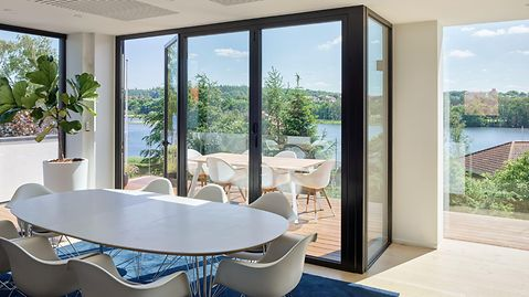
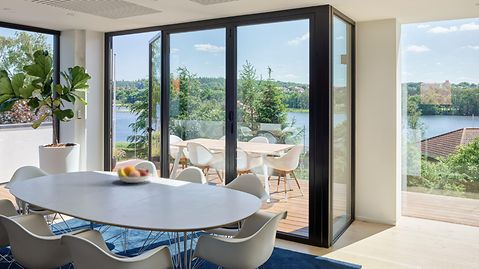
+ fruit bowl [114,165,154,184]
